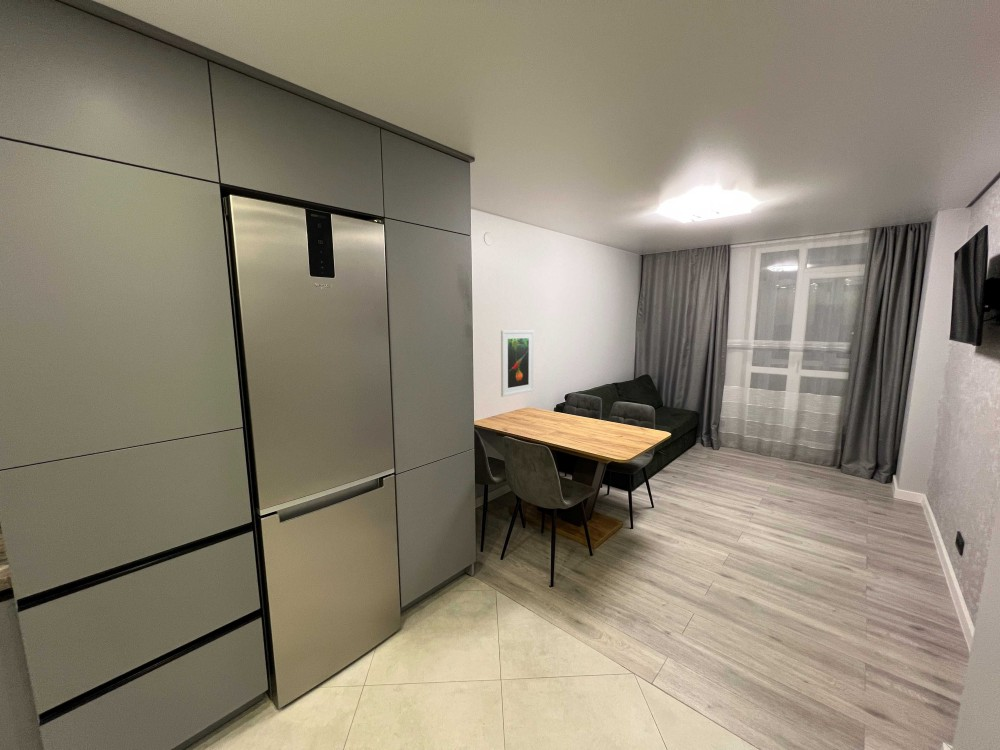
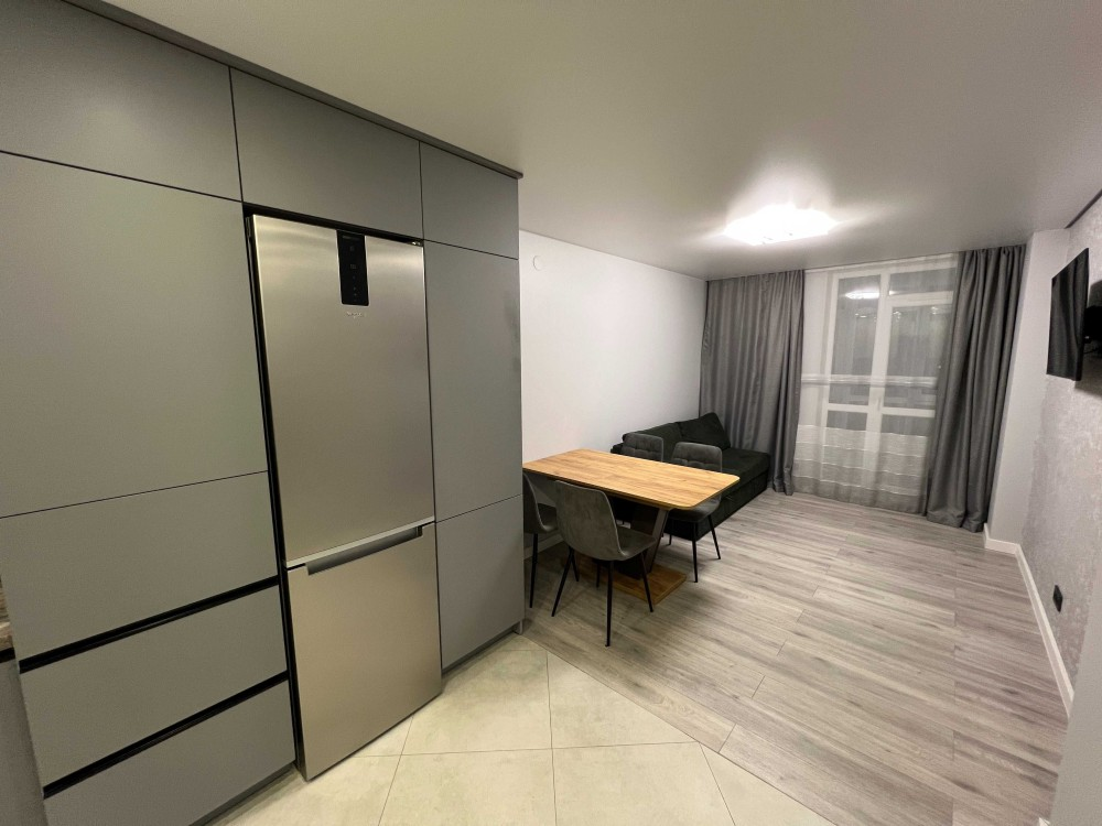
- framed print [500,330,535,398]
